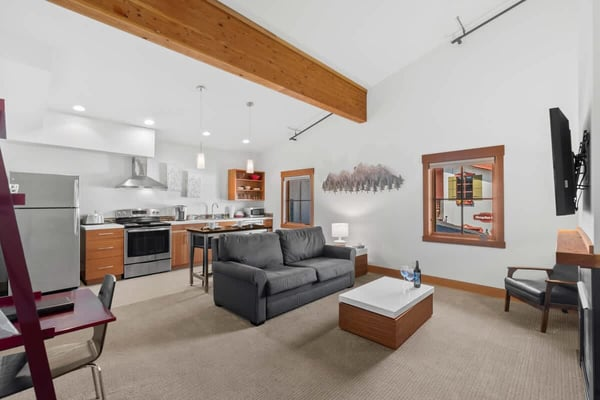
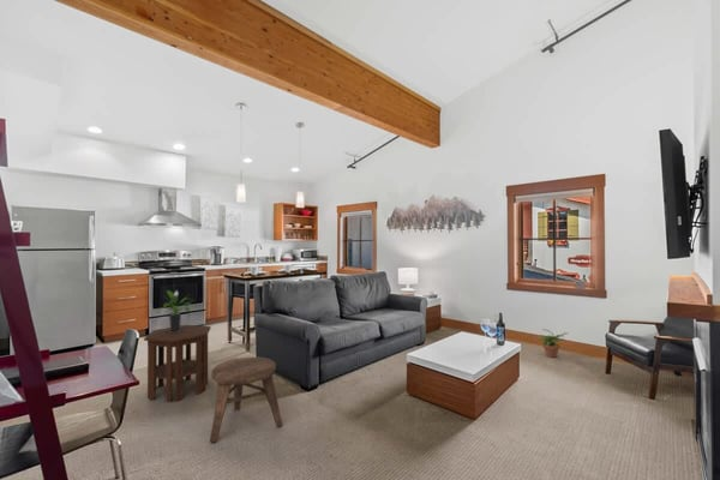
+ stool [209,356,283,444]
+ side table [143,324,212,403]
+ potted plant [156,289,196,332]
+ potted plant [538,328,569,359]
